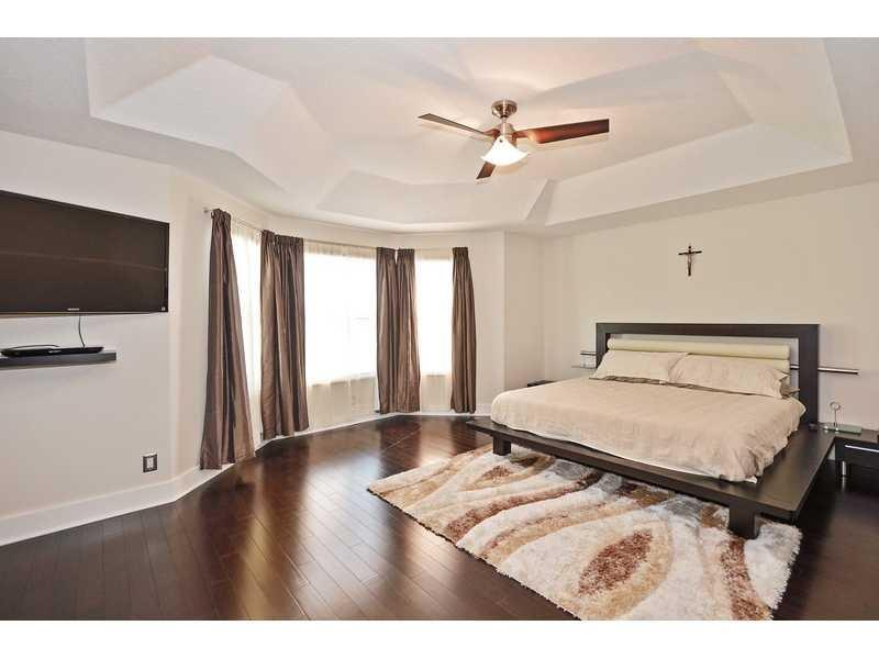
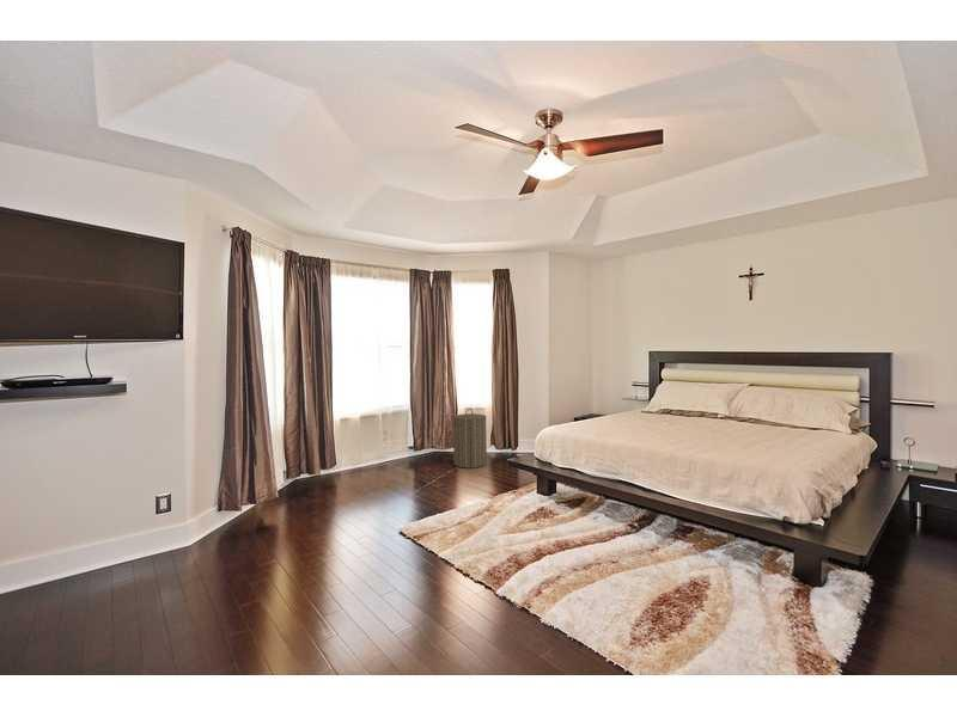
+ laundry hamper [452,407,488,470]
